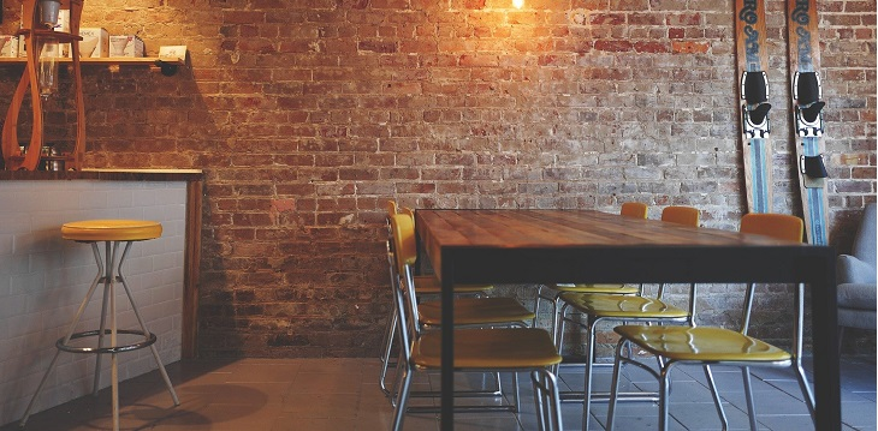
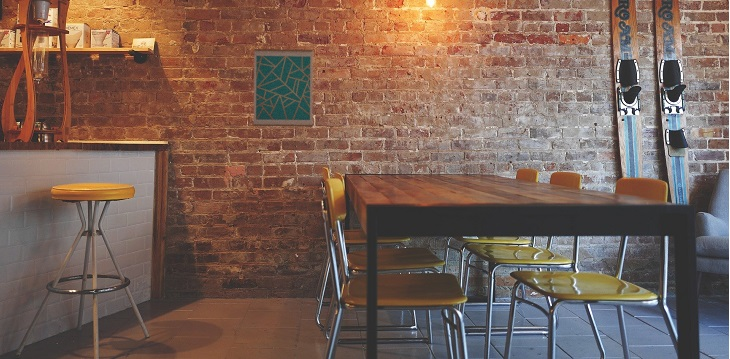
+ wall art [252,48,314,128]
